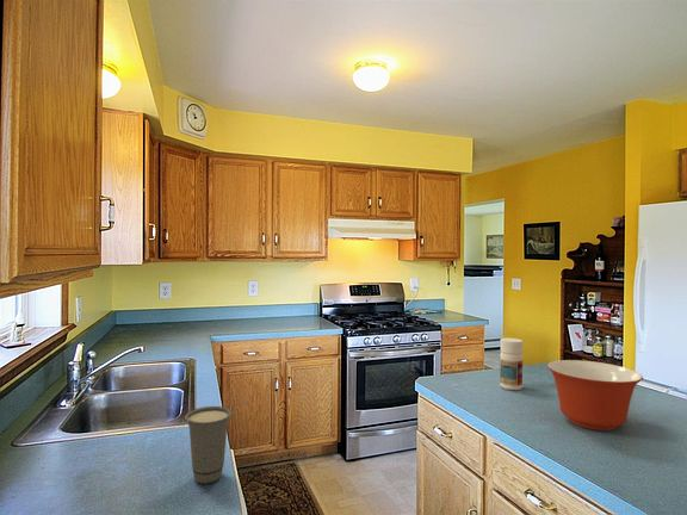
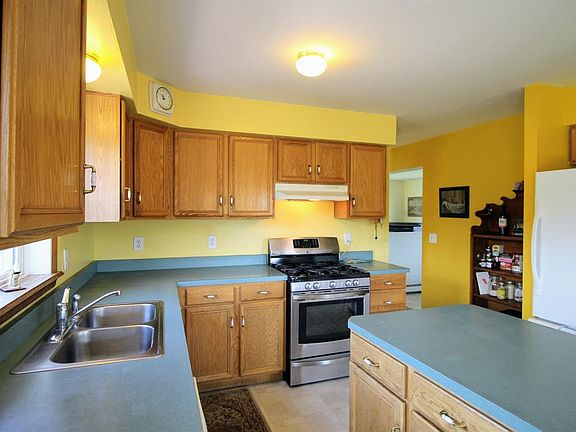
- pill bottle [499,337,524,391]
- mixing bowl [546,359,644,432]
- cup [184,405,234,485]
